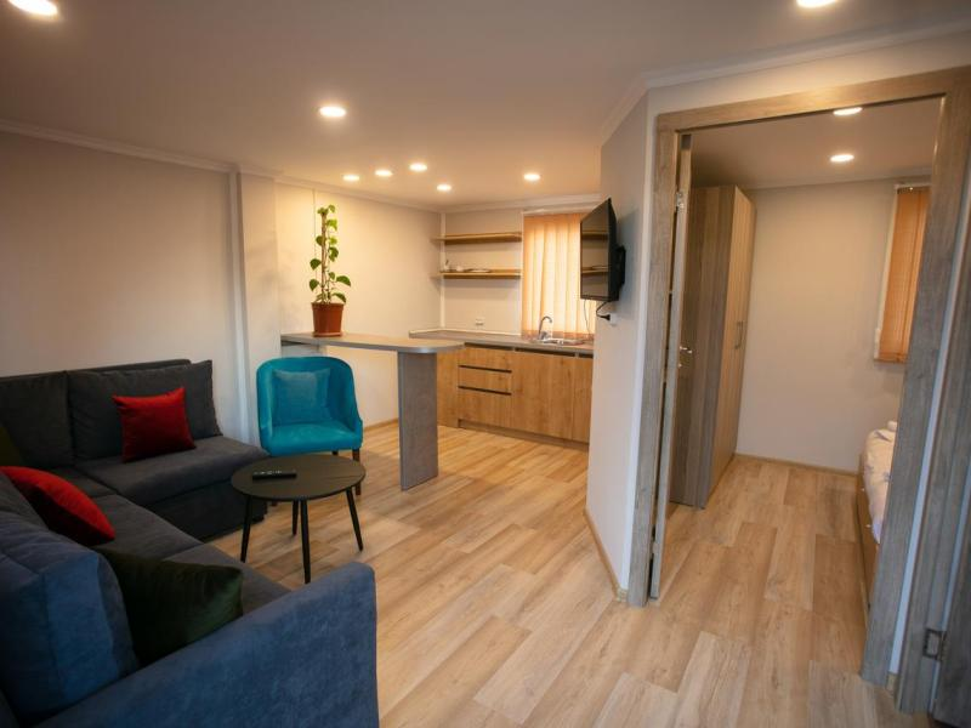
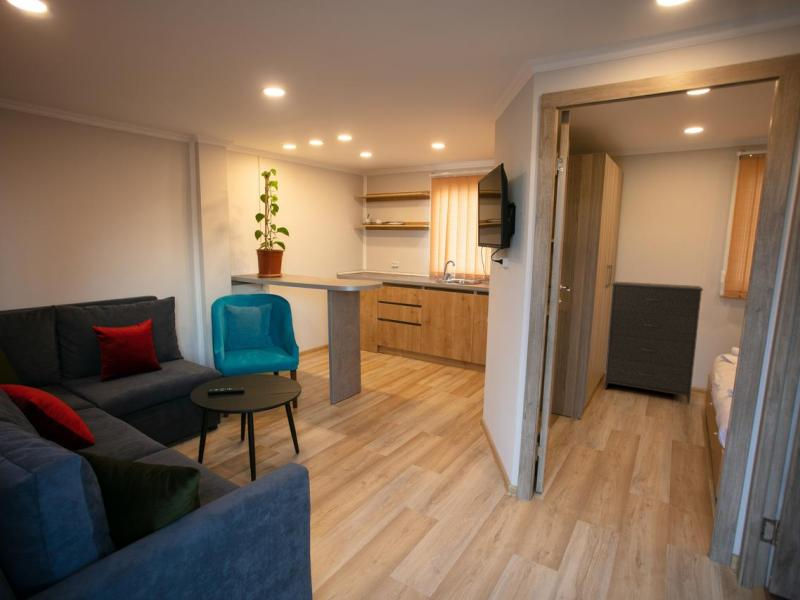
+ dresser [603,281,704,405]
